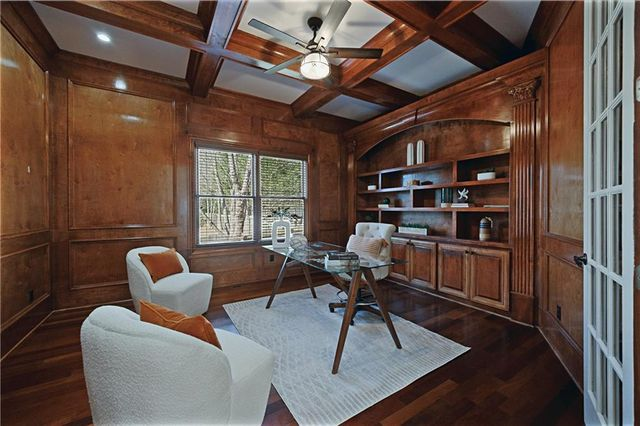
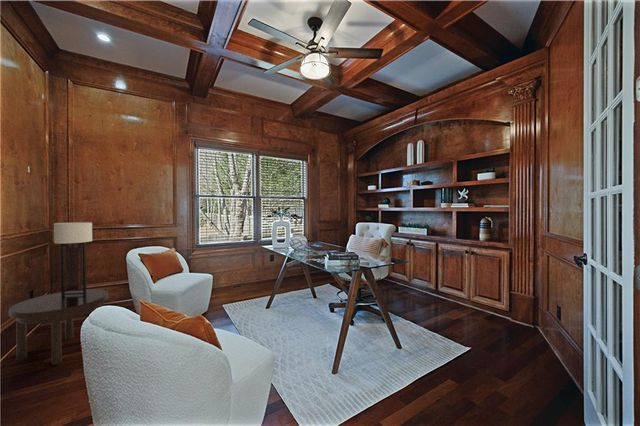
+ wall sconce [53,221,93,294]
+ side table [8,288,109,366]
